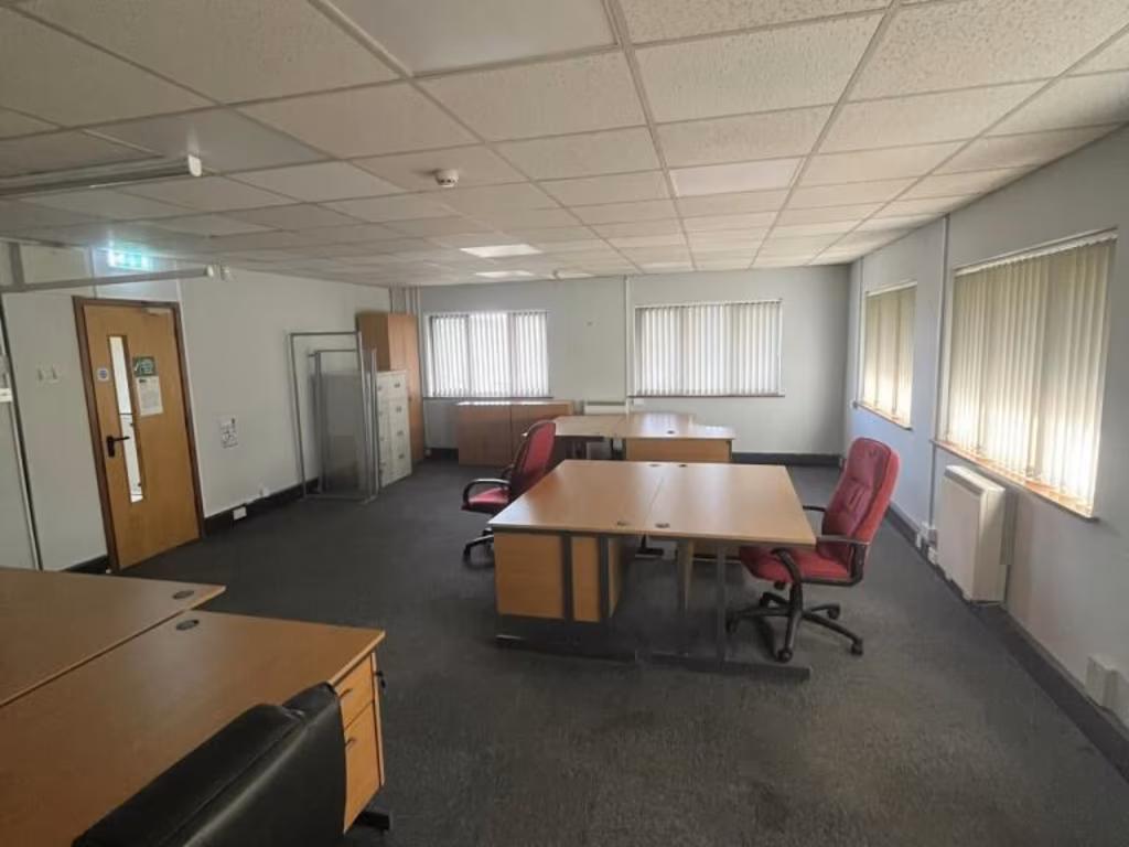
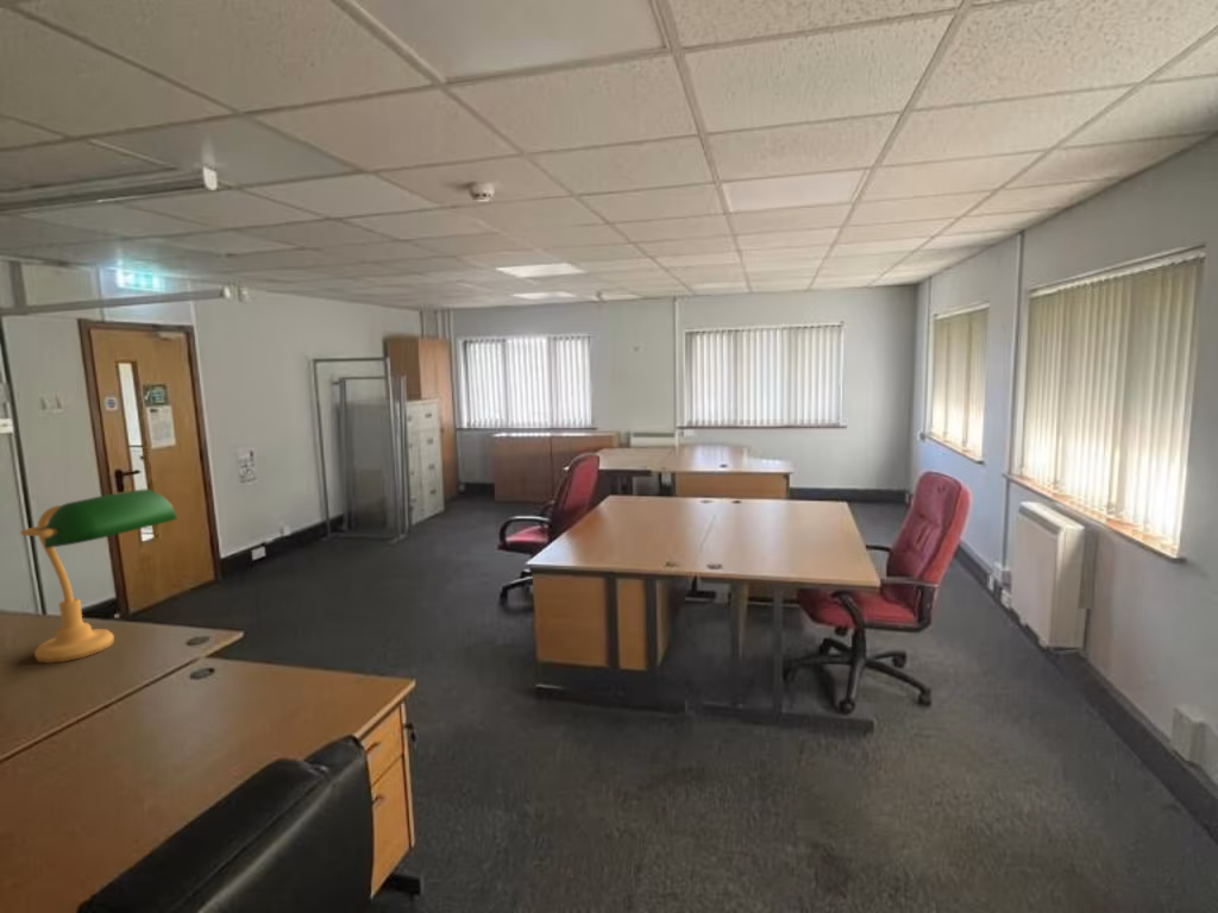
+ desk lamp [19,487,178,665]
